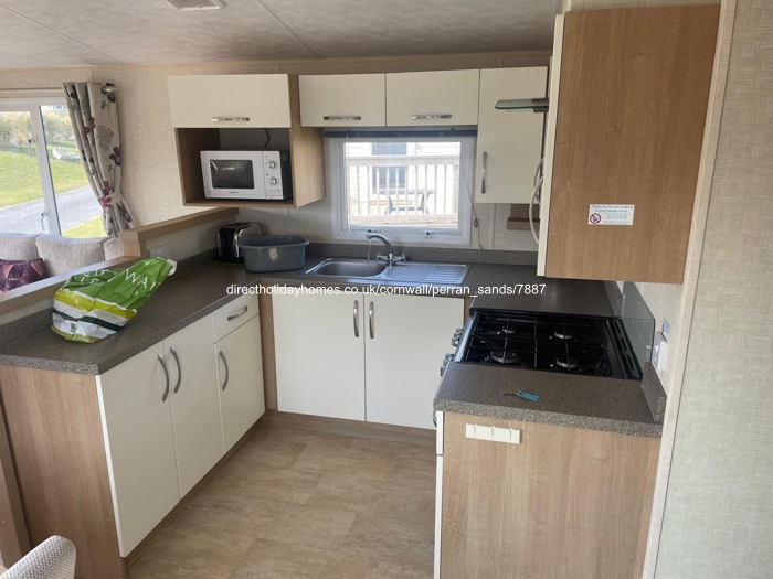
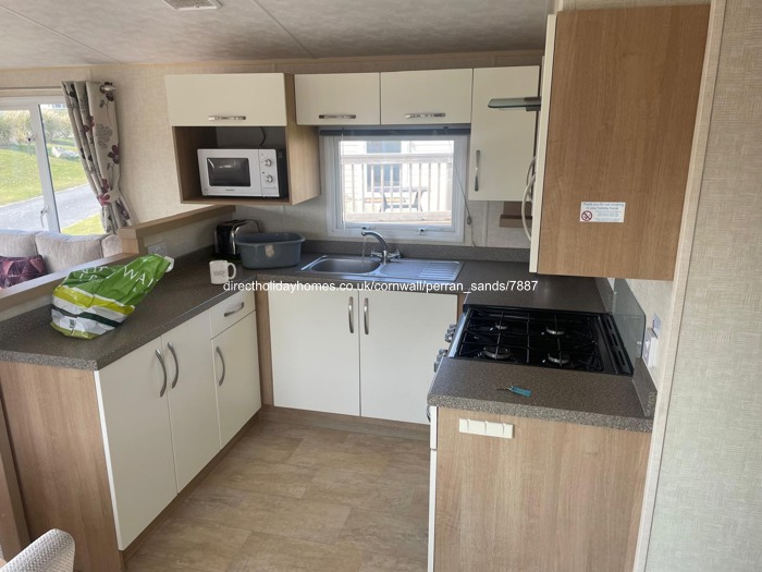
+ mug [209,259,237,284]
